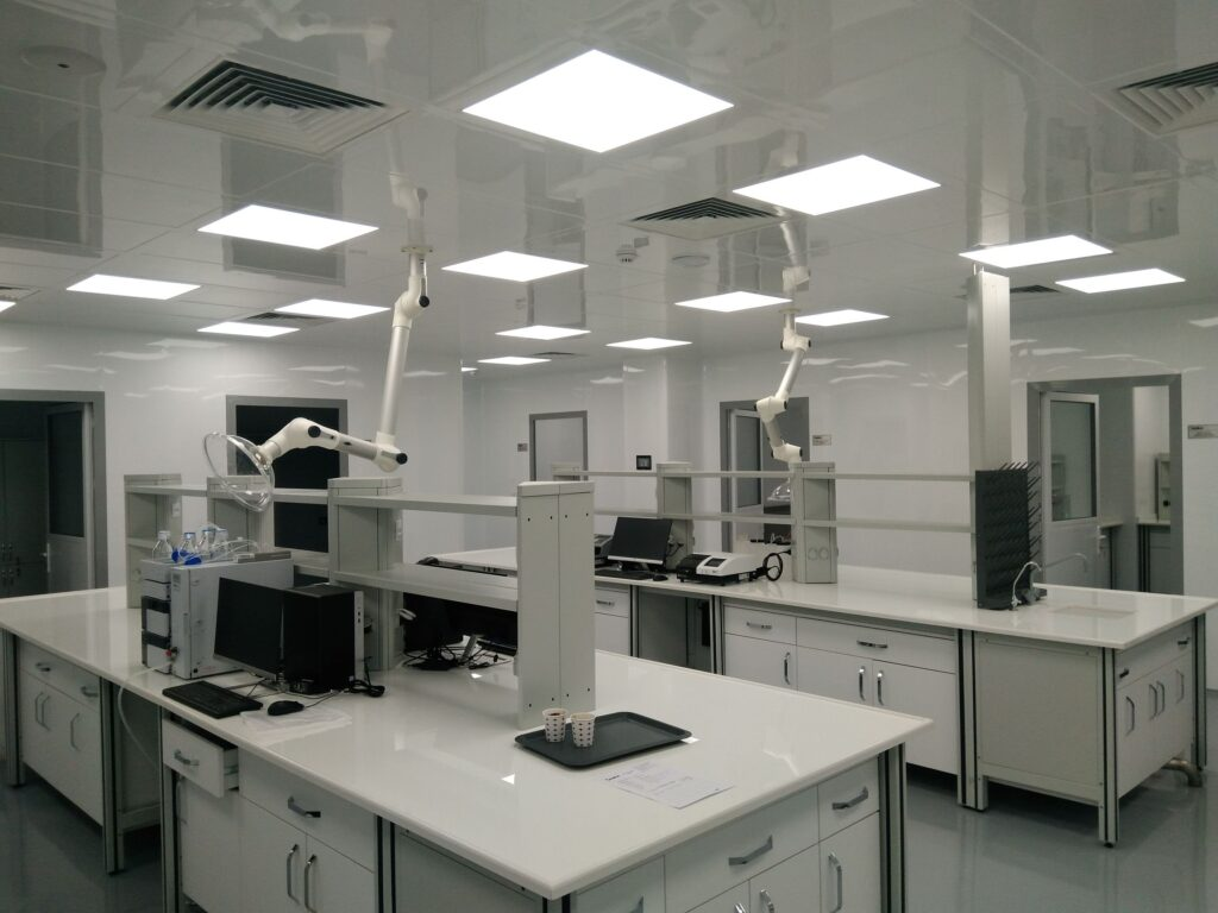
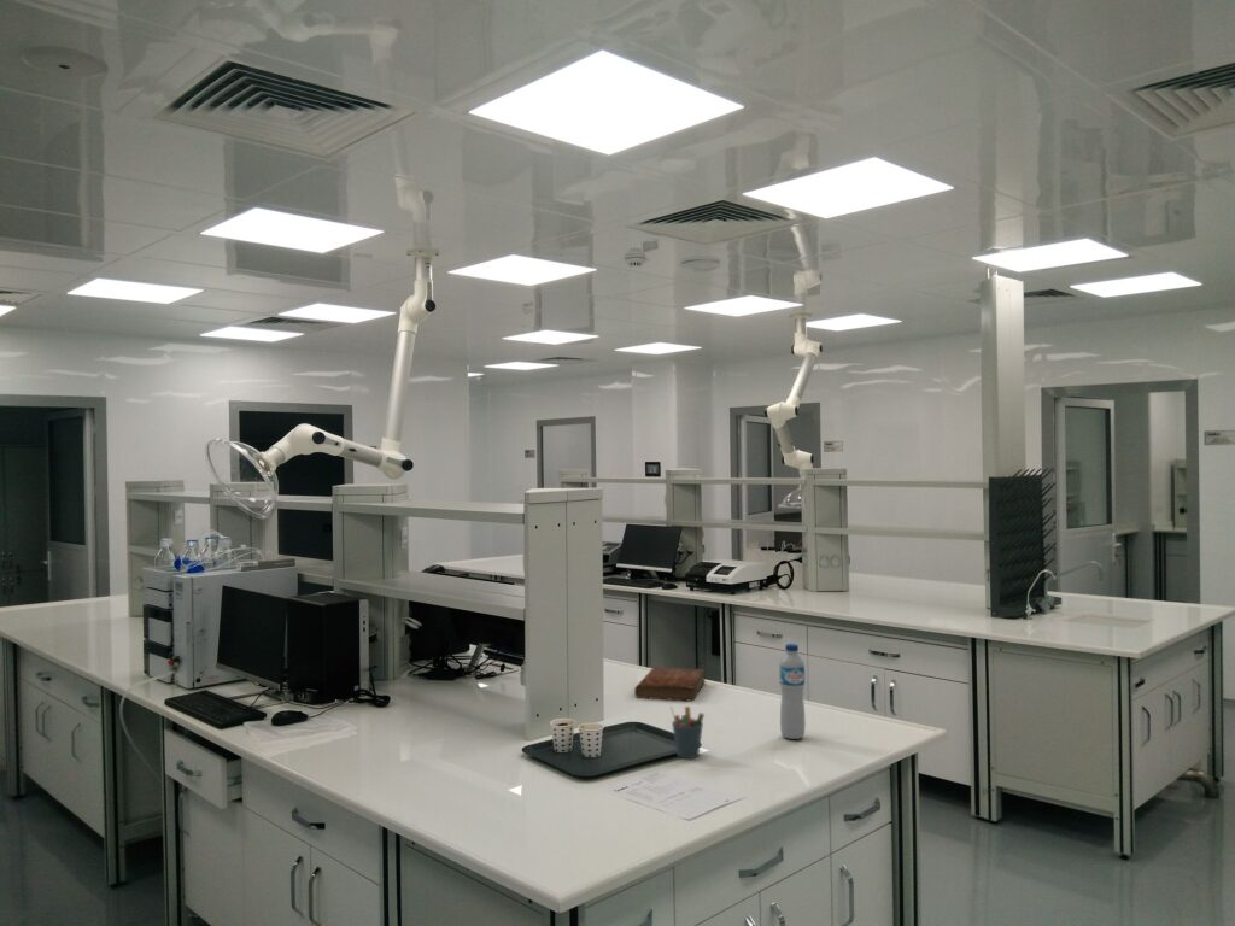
+ bible [633,666,707,703]
+ pen holder [669,705,706,760]
+ water bottle [778,643,807,740]
